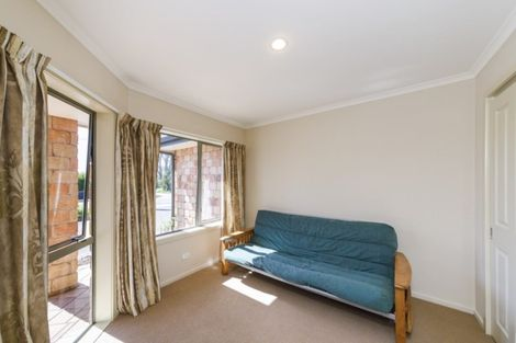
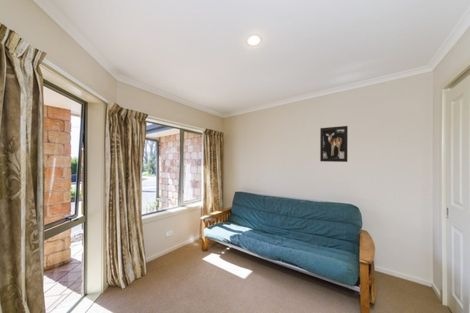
+ wall art [319,125,349,163]
